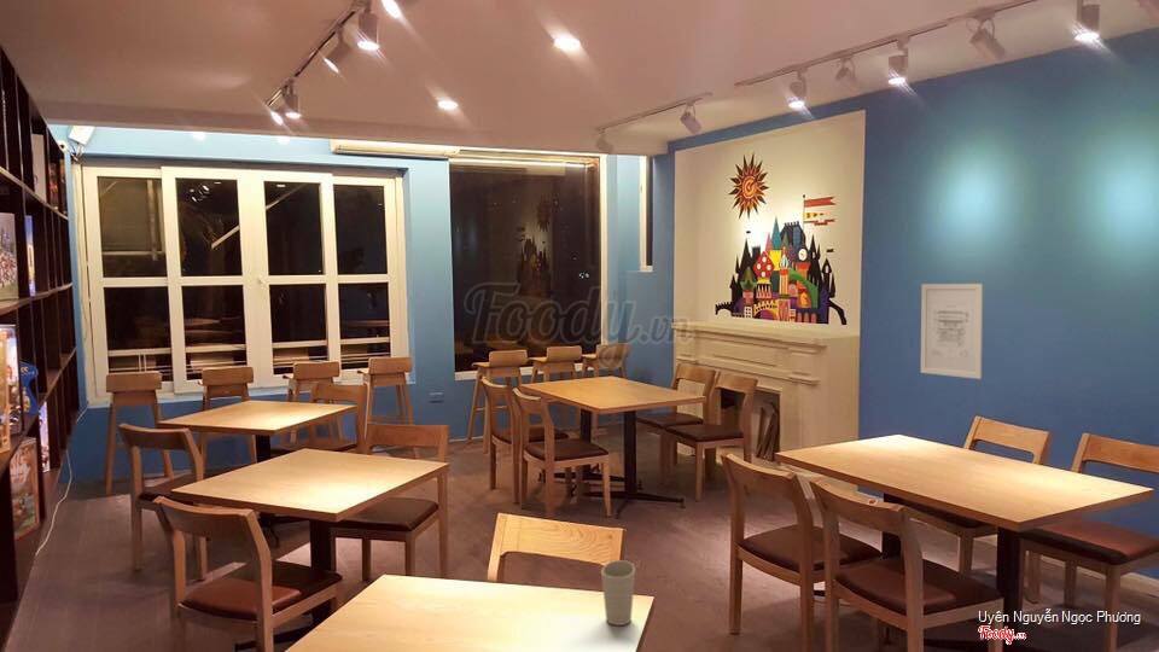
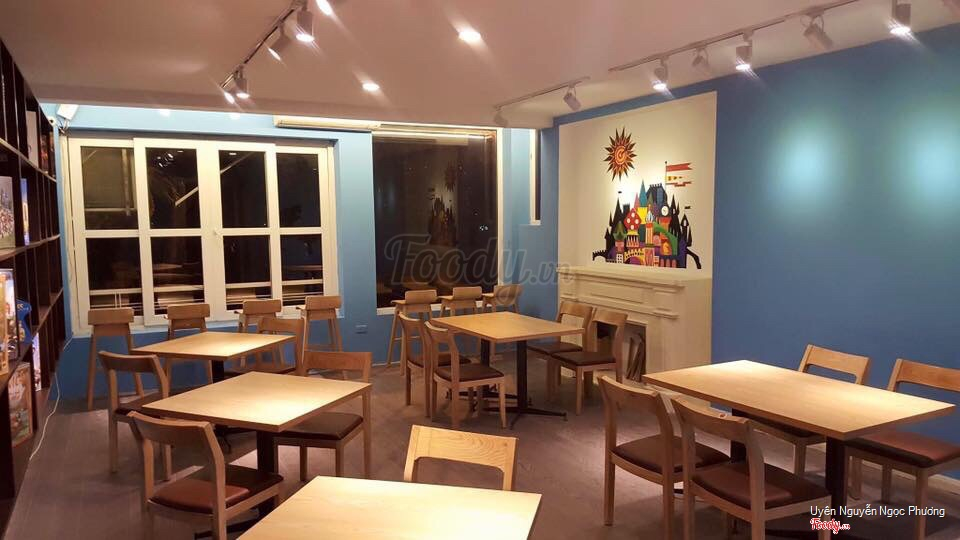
- cup [600,559,636,627]
- wall art [920,283,984,380]
